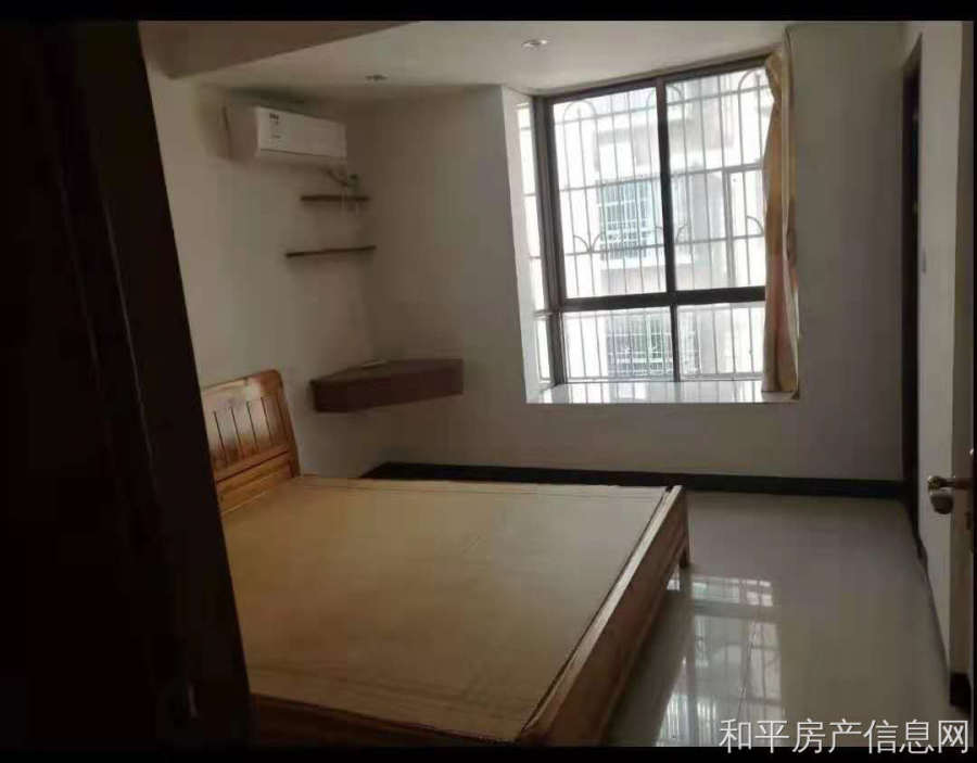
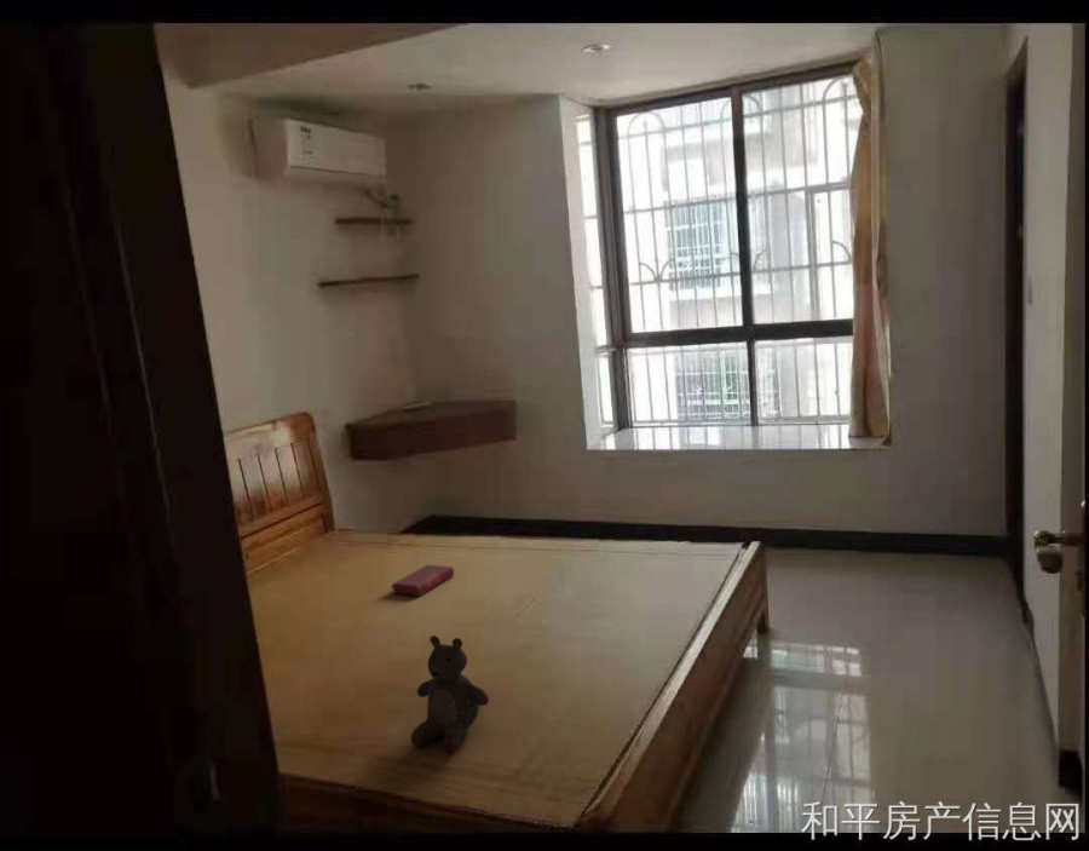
+ book [391,563,455,597]
+ stuffed bear [410,634,490,753]
